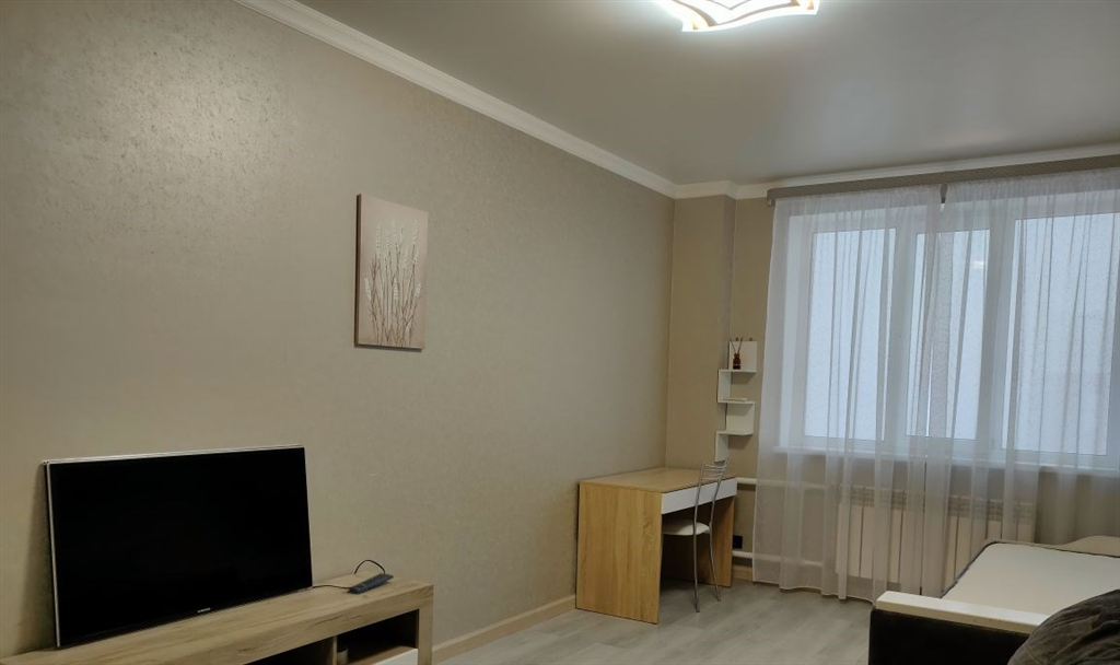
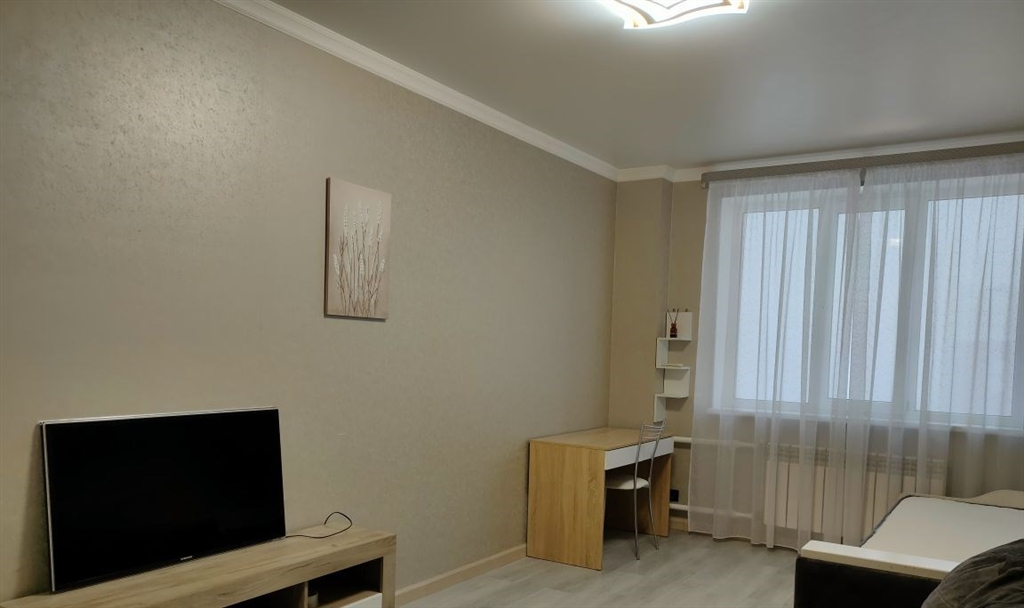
- remote control [347,572,395,595]
